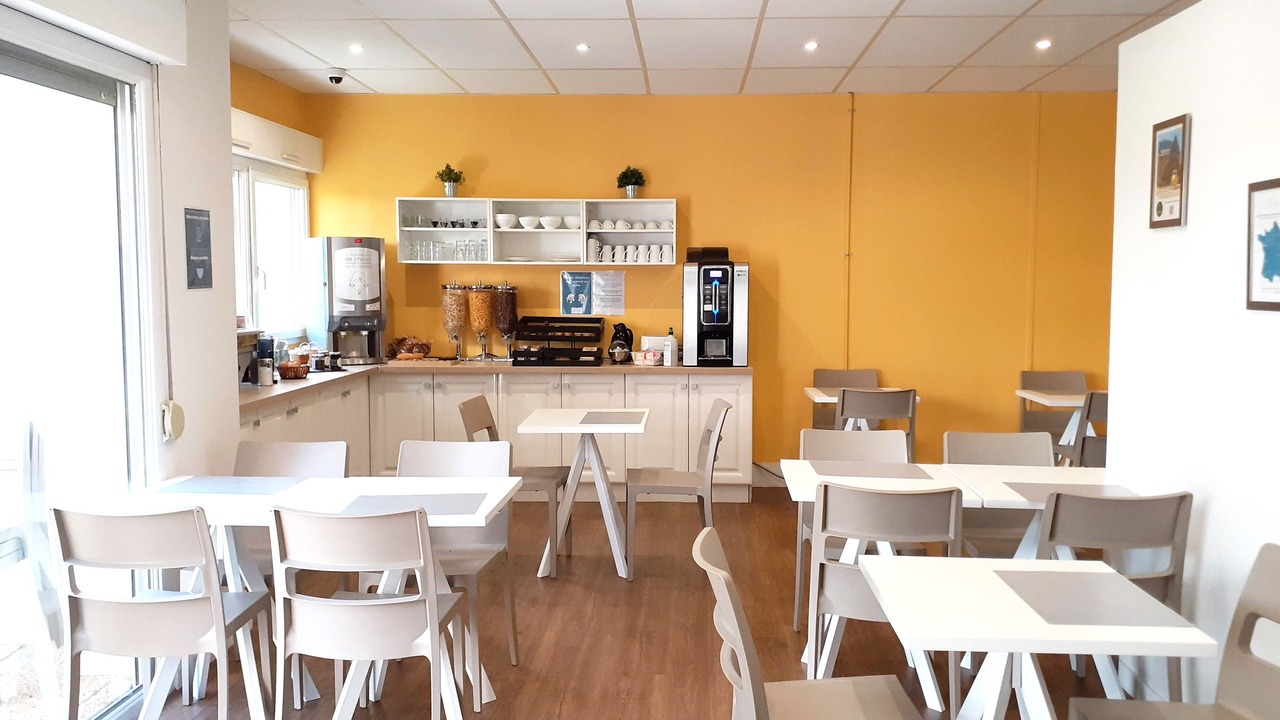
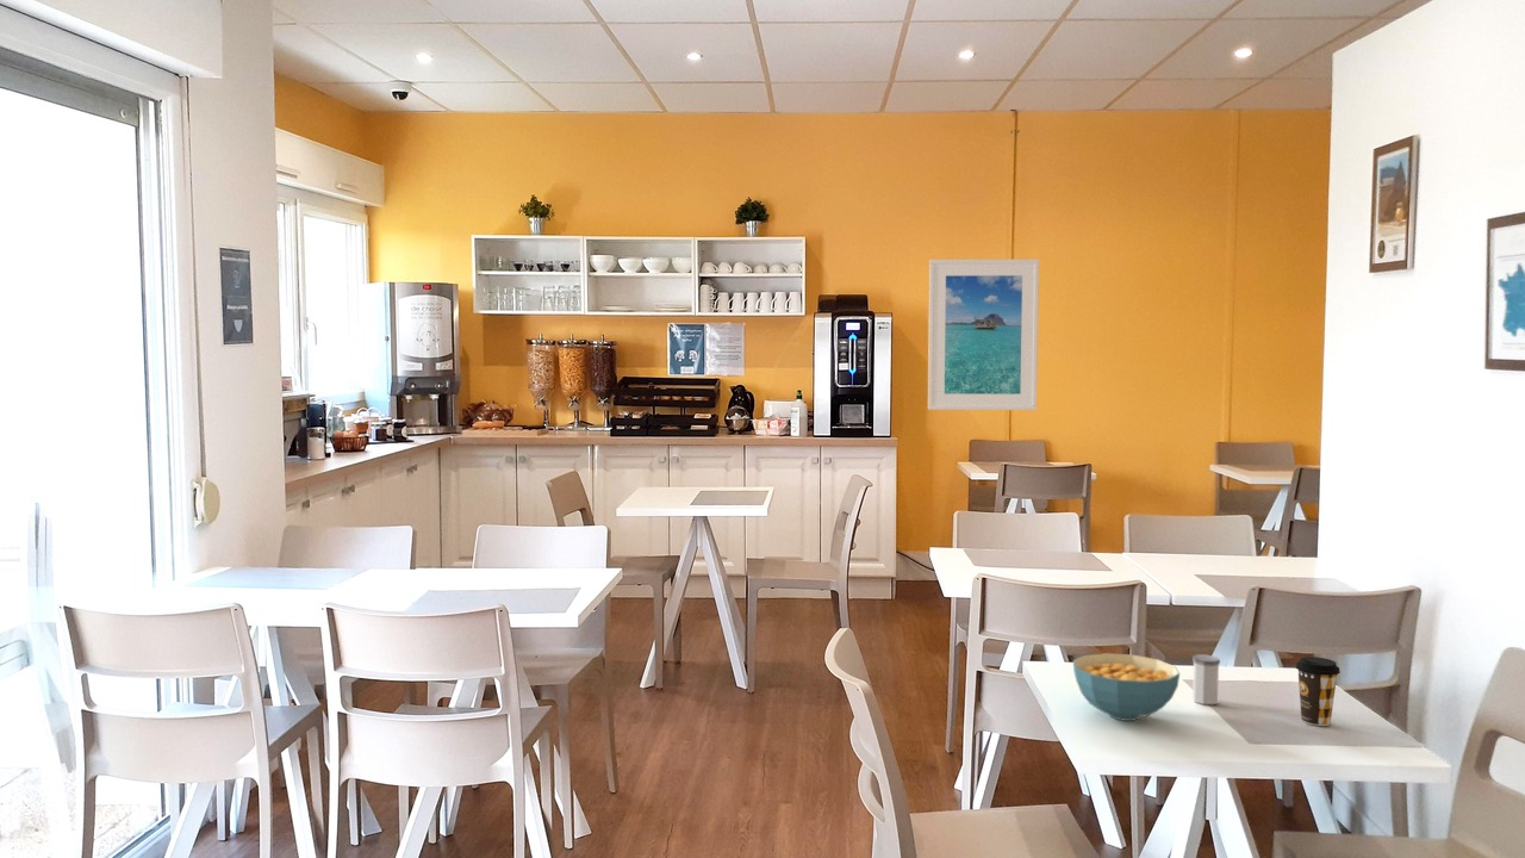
+ cereal bowl [1071,652,1181,722]
+ coffee cup [1295,655,1342,727]
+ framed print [927,259,1040,411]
+ salt shaker [1191,653,1221,705]
